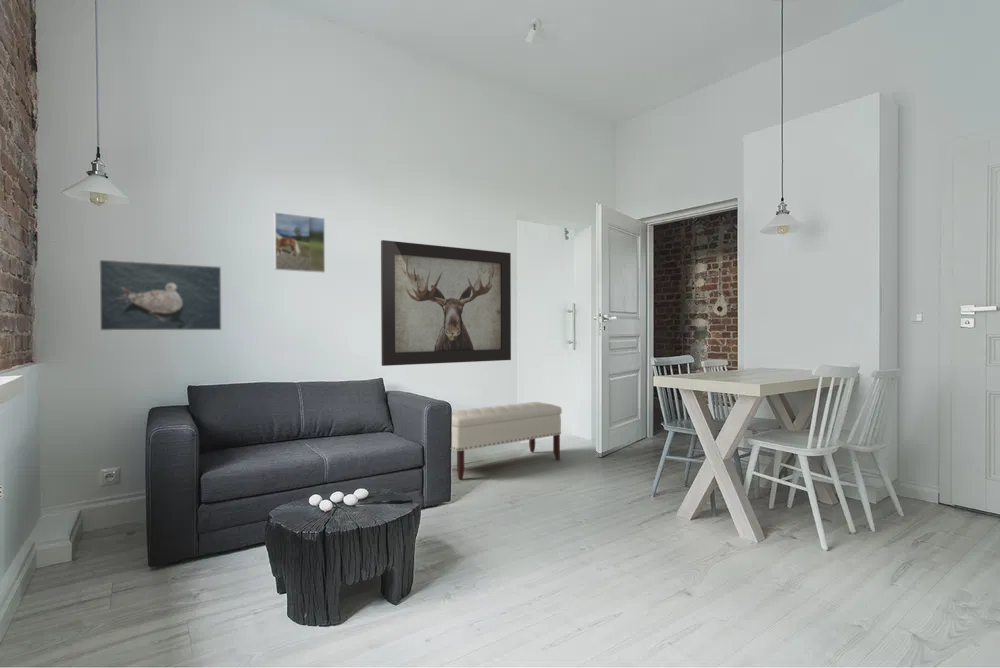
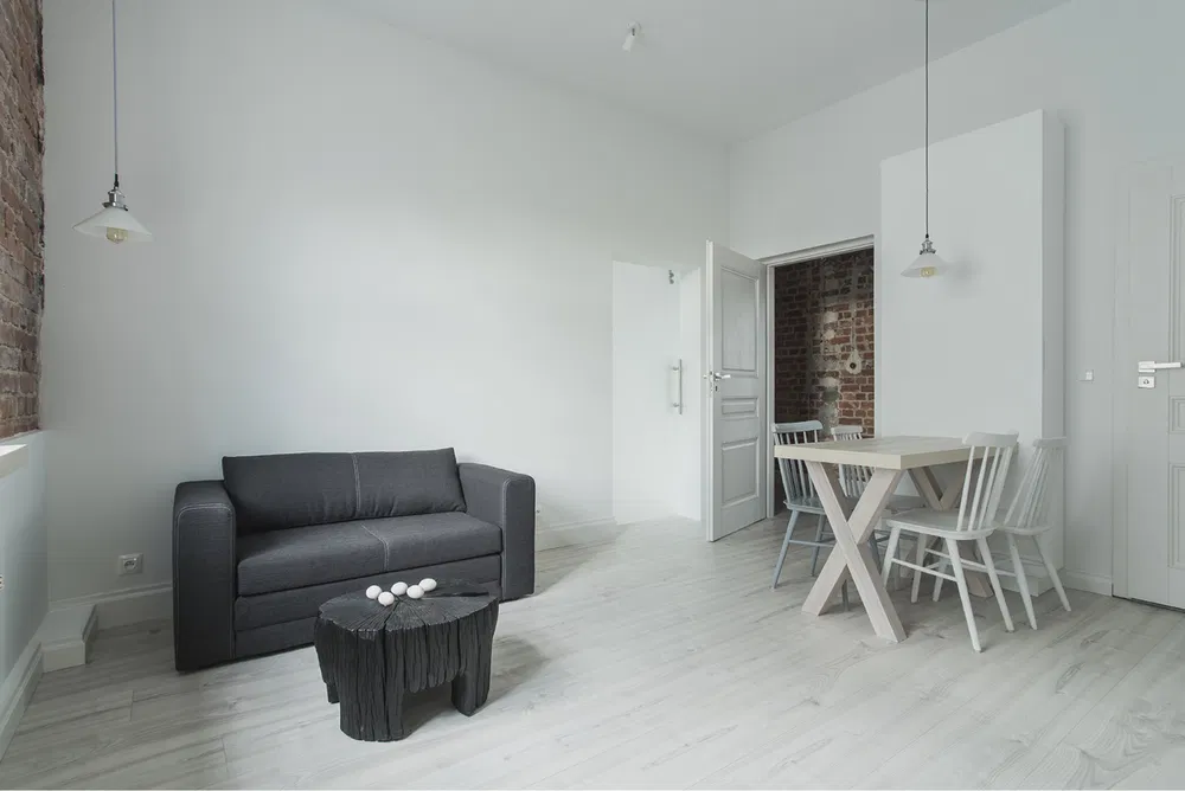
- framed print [98,258,222,332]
- bench [451,401,563,481]
- wall art [380,239,512,367]
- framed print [273,212,326,274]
